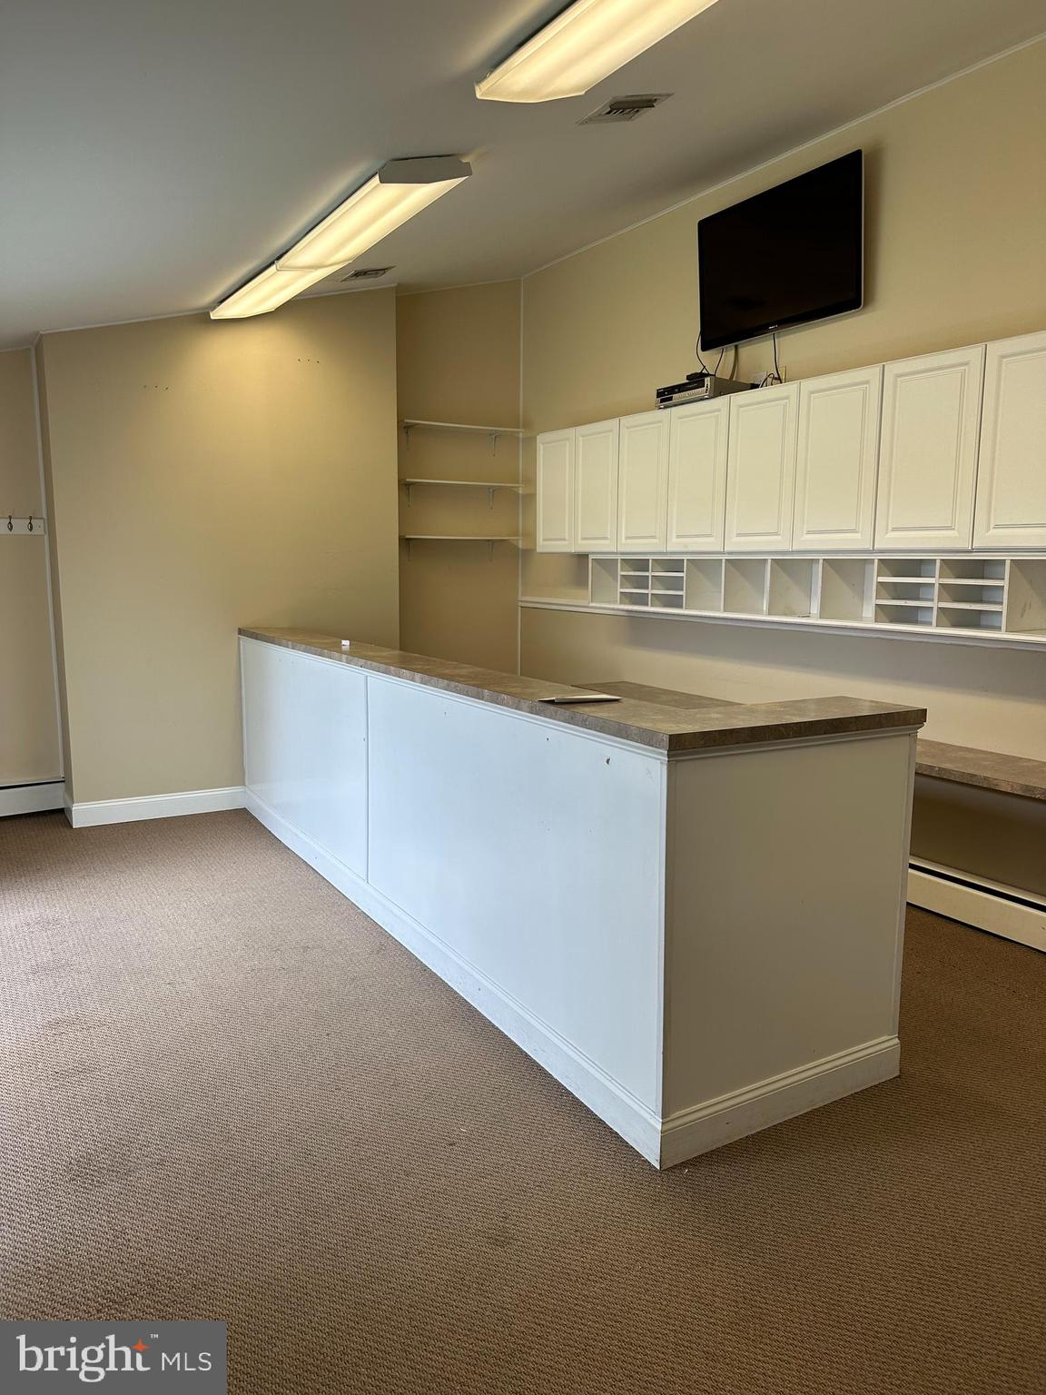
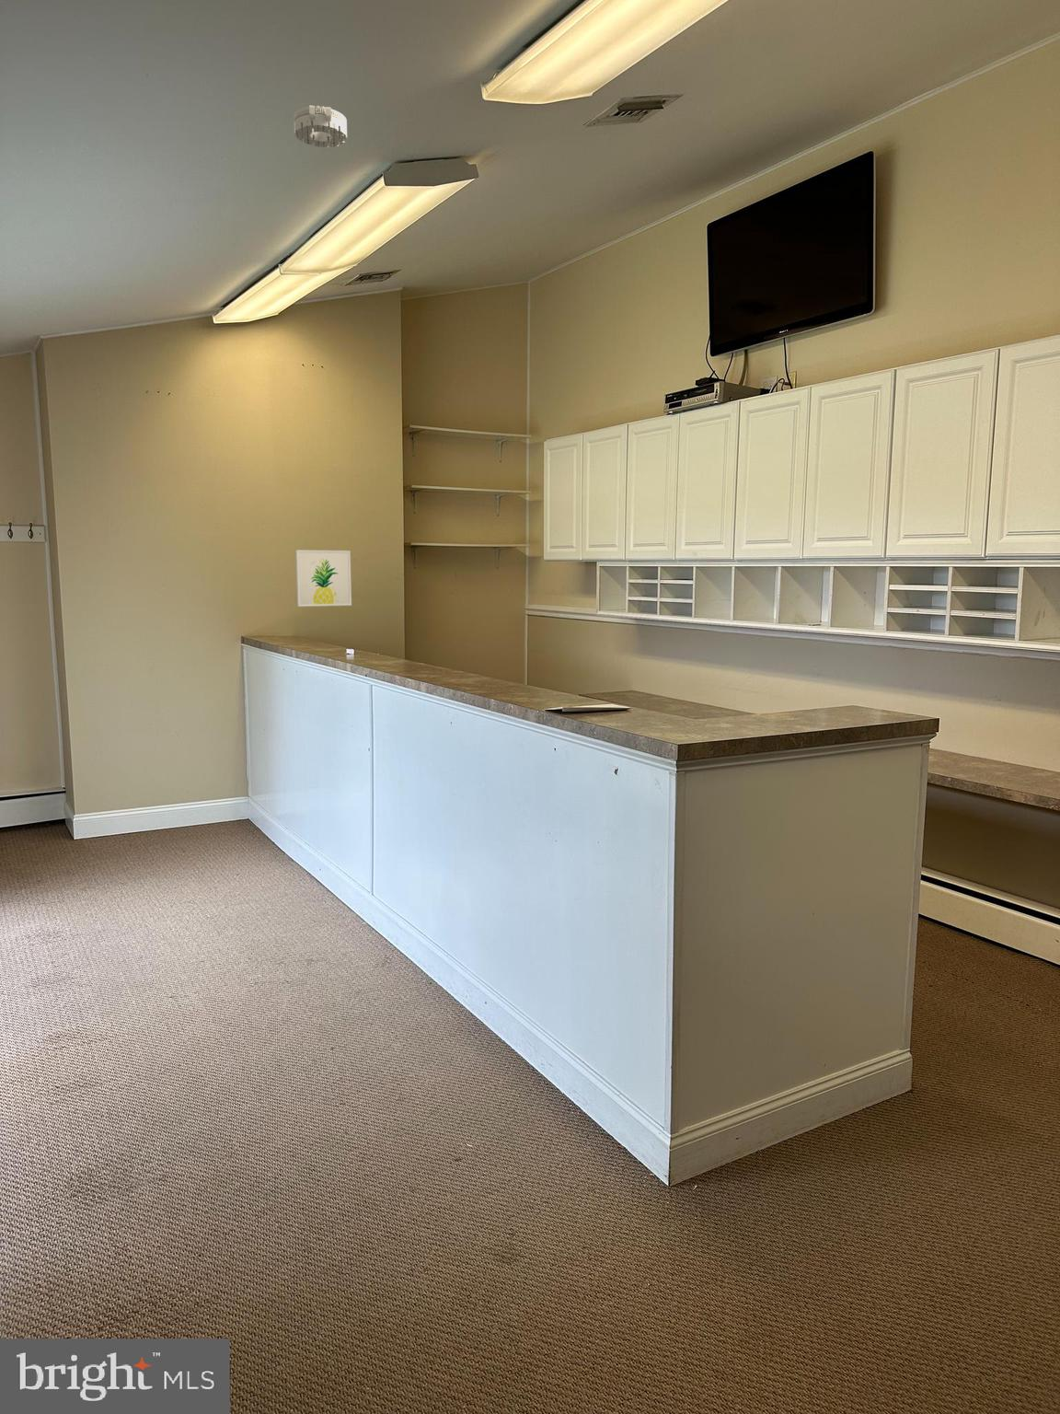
+ wall art [294,550,353,608]
+ smoke detector [294,105,347,148]
